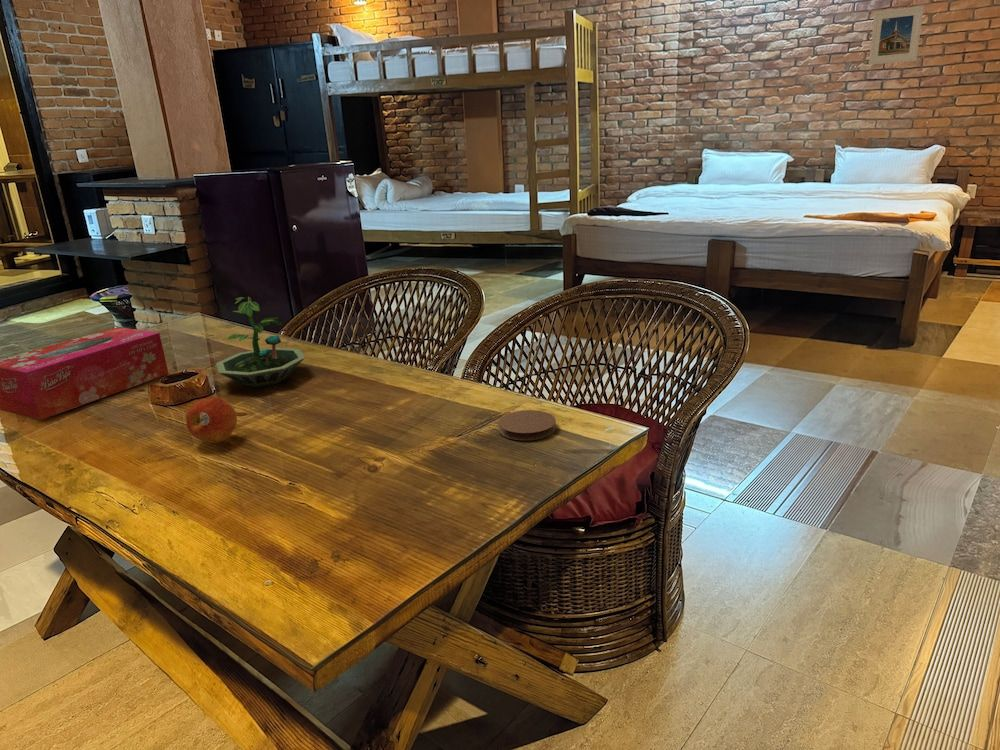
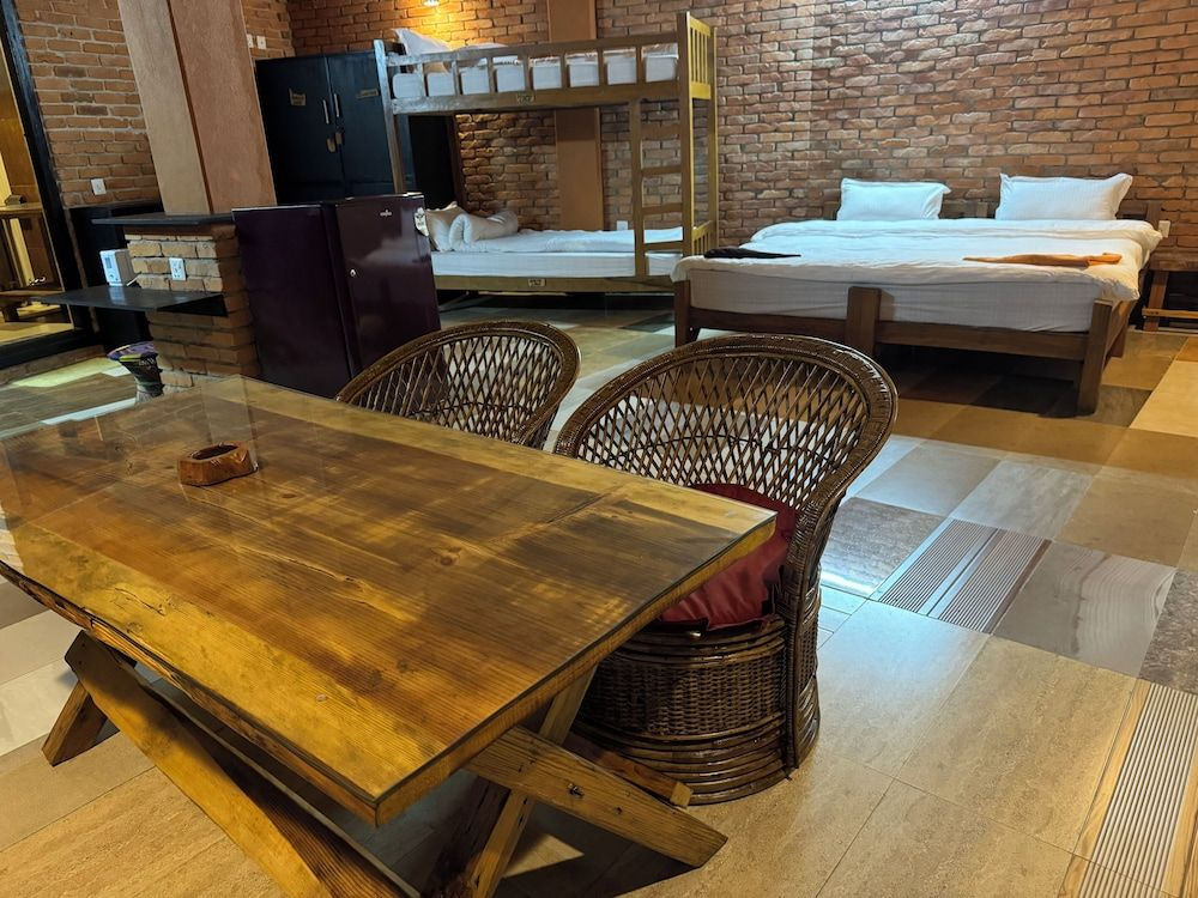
- terrarium [215,296,307,388]
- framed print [868,5,925,66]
- coaster [498,409,557,441]
- fruit [185,396,238,444]
- tissue box [0,326,170,421]
